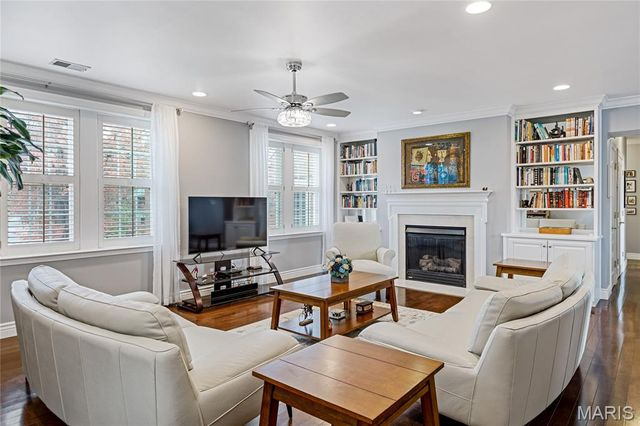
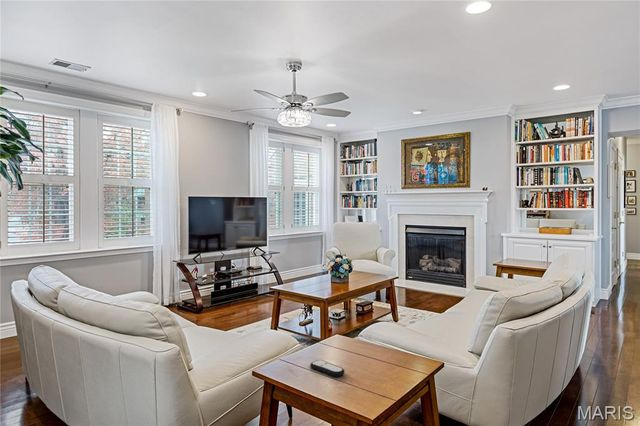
+ remote control [309,359,345,377]
